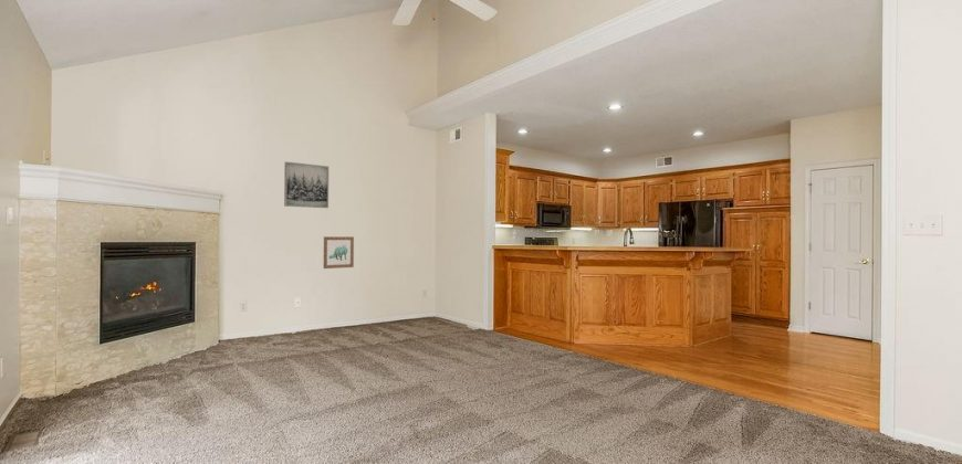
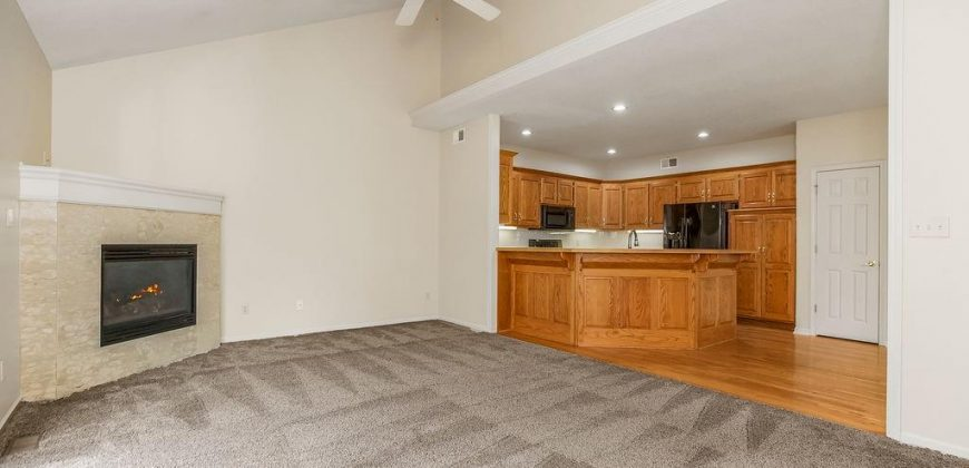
- wall art [283,160,330,209]
- wall art [323,235,355,270]
